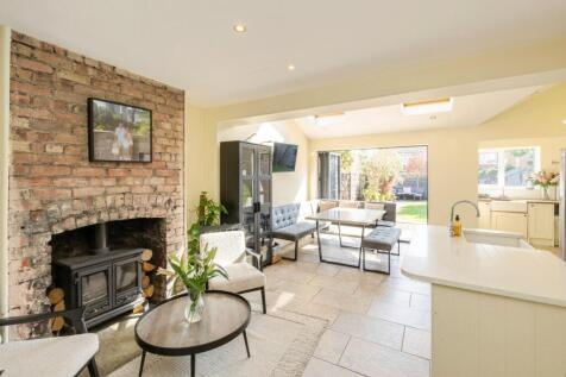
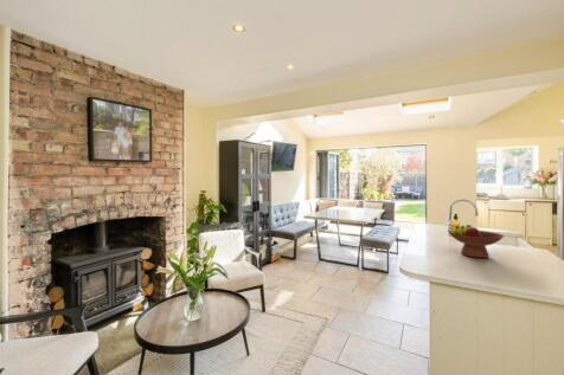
+ fruit bowl [447,224,506,259]
